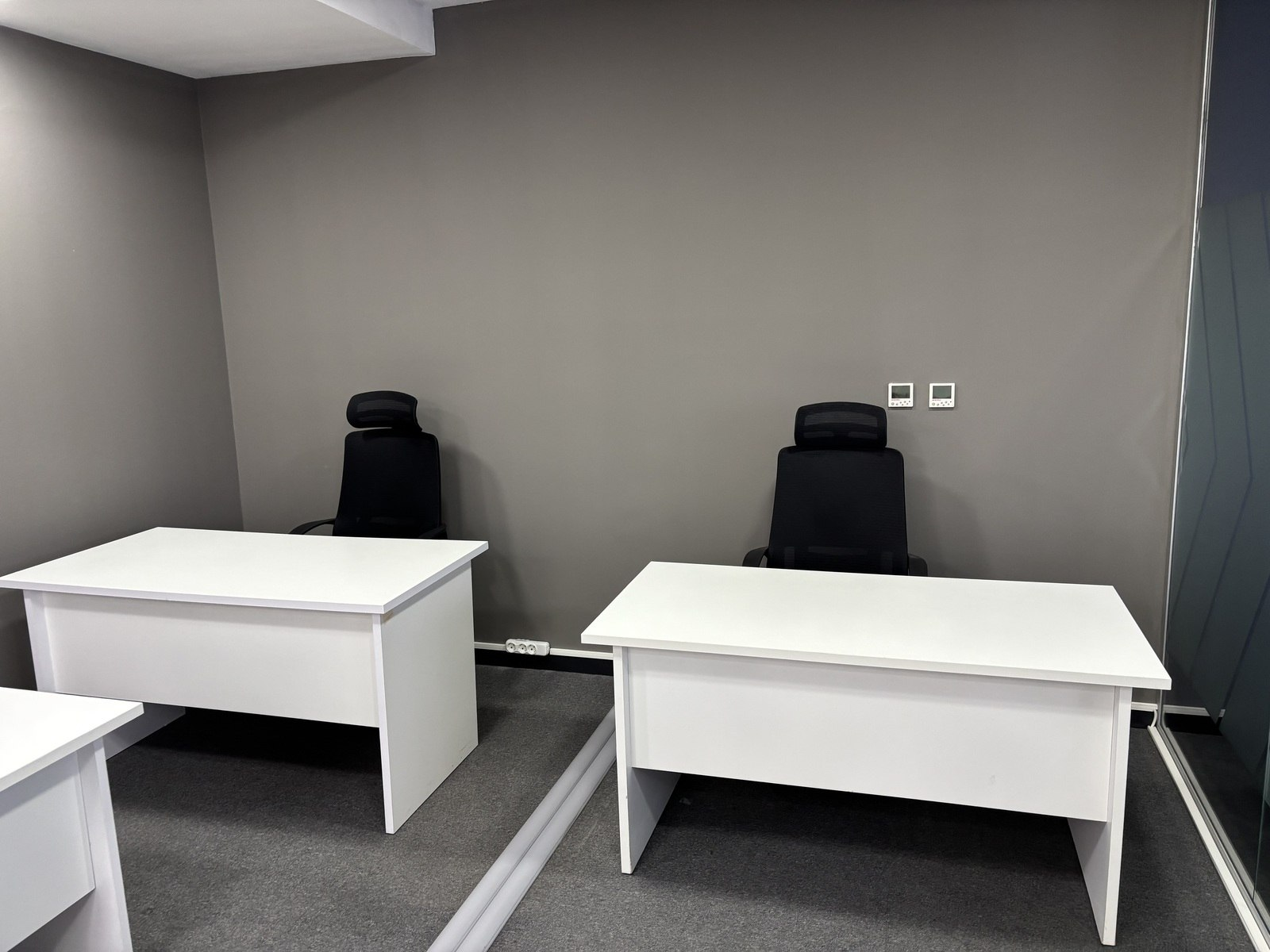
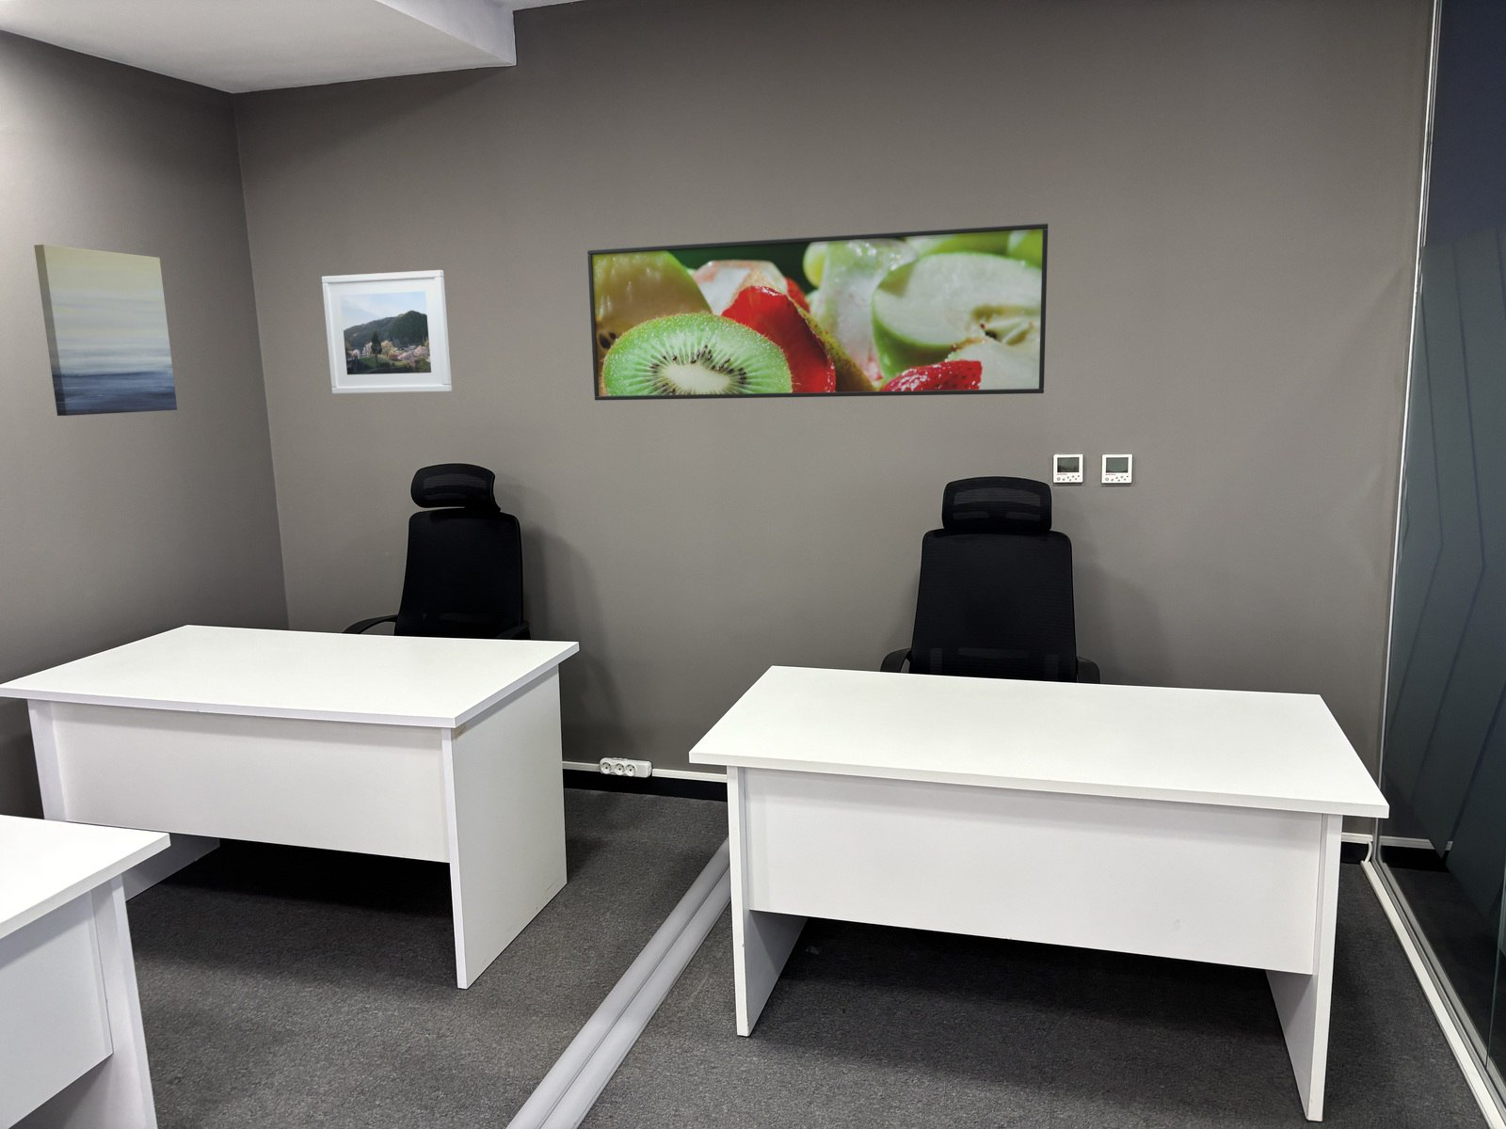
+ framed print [321,269,453,395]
+ wall art [33,243,178,416]
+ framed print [587,222,1048,401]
